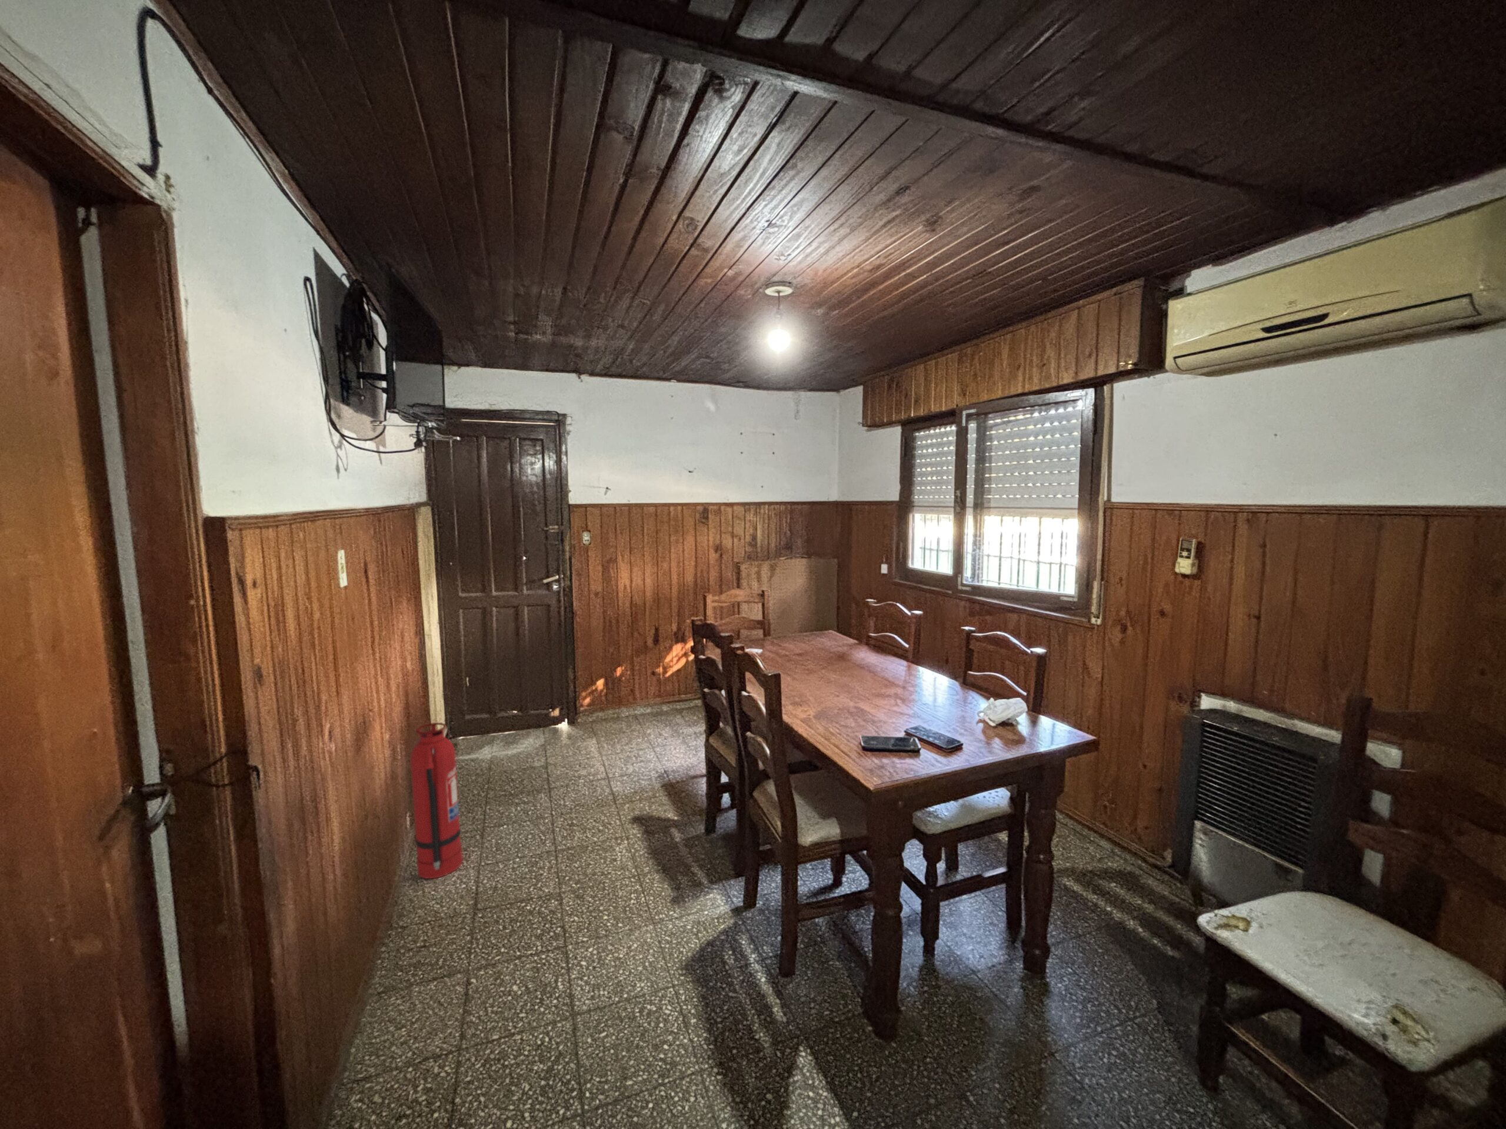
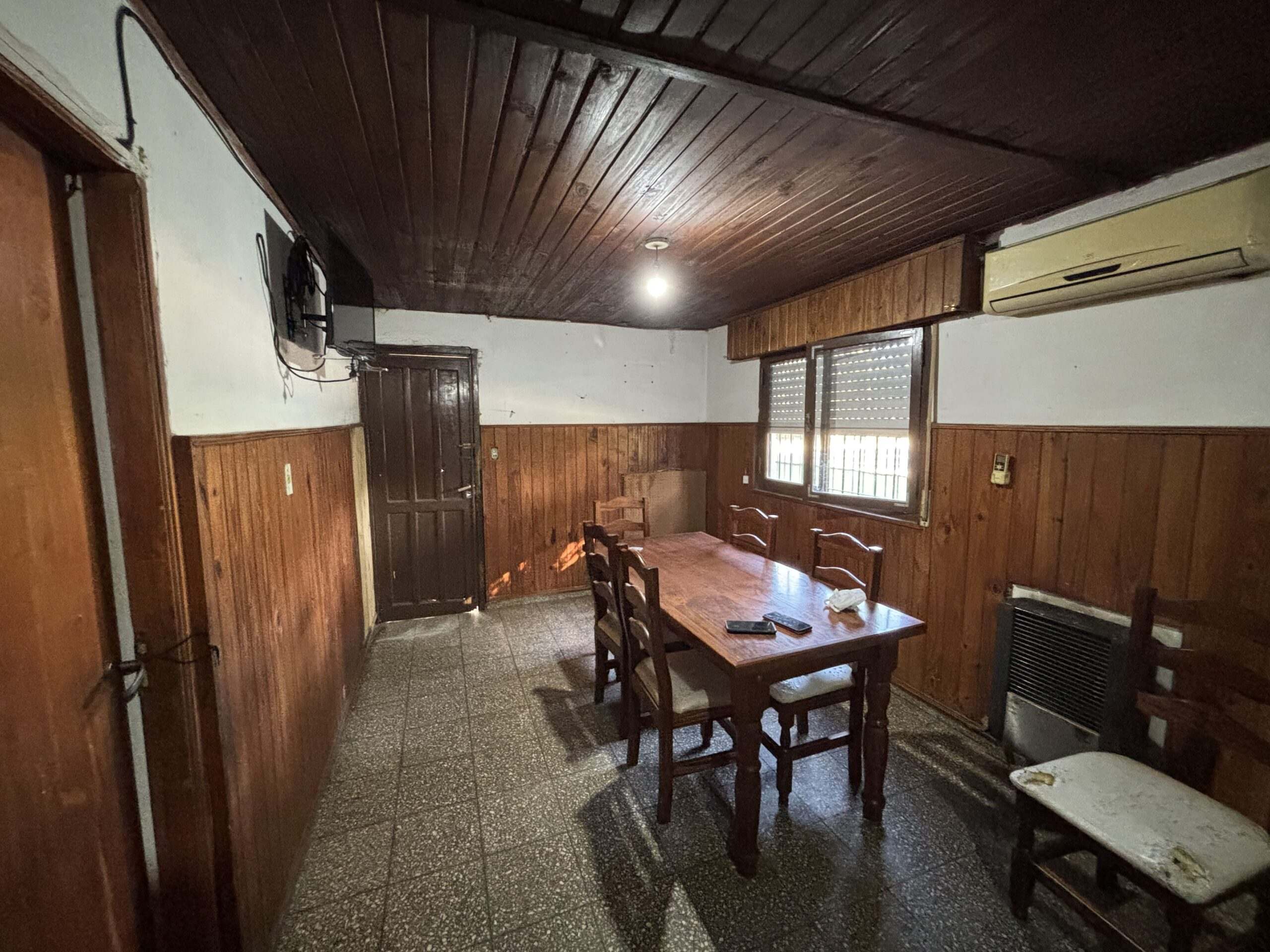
- fire extinguisher [410,722,462,879]
